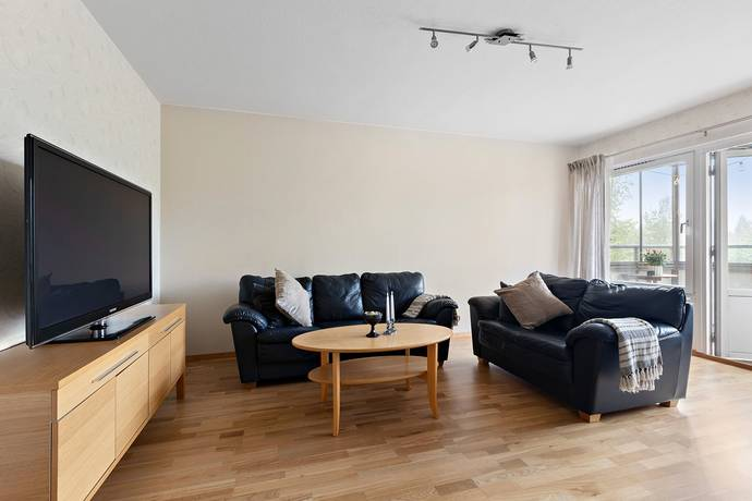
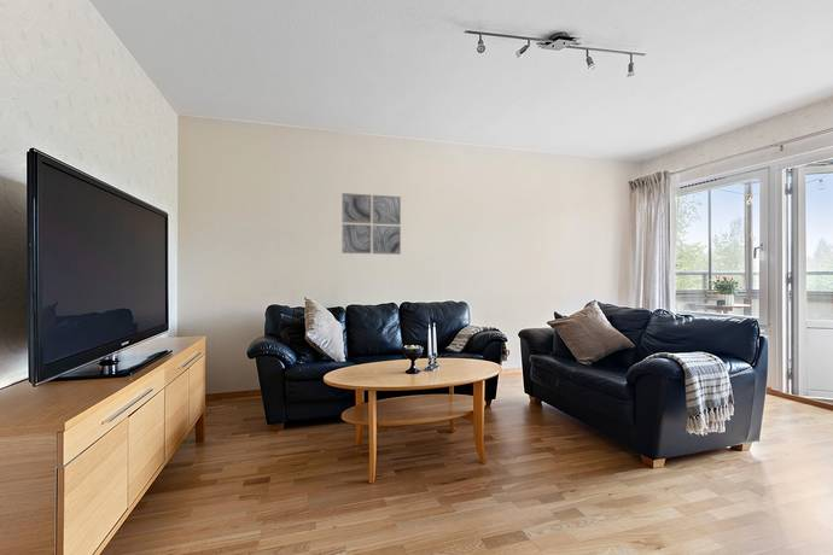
+ wall art [340,192,402,256]
